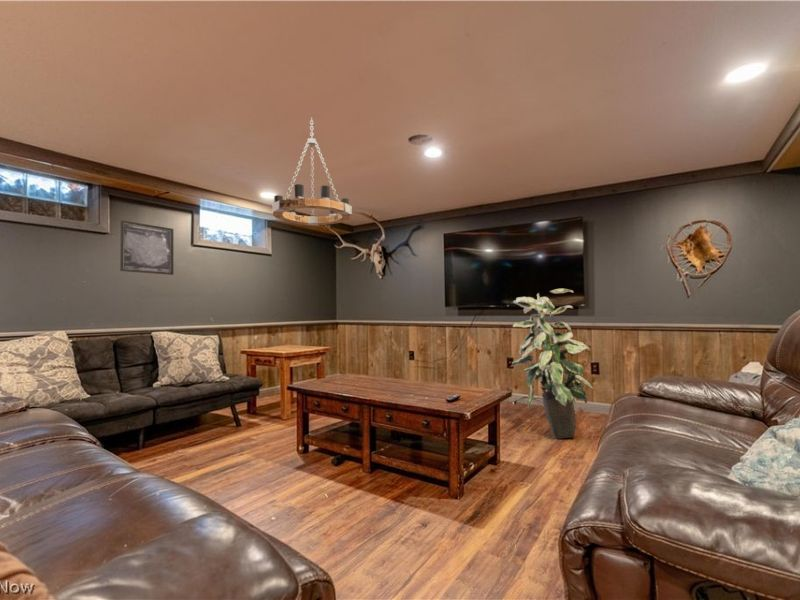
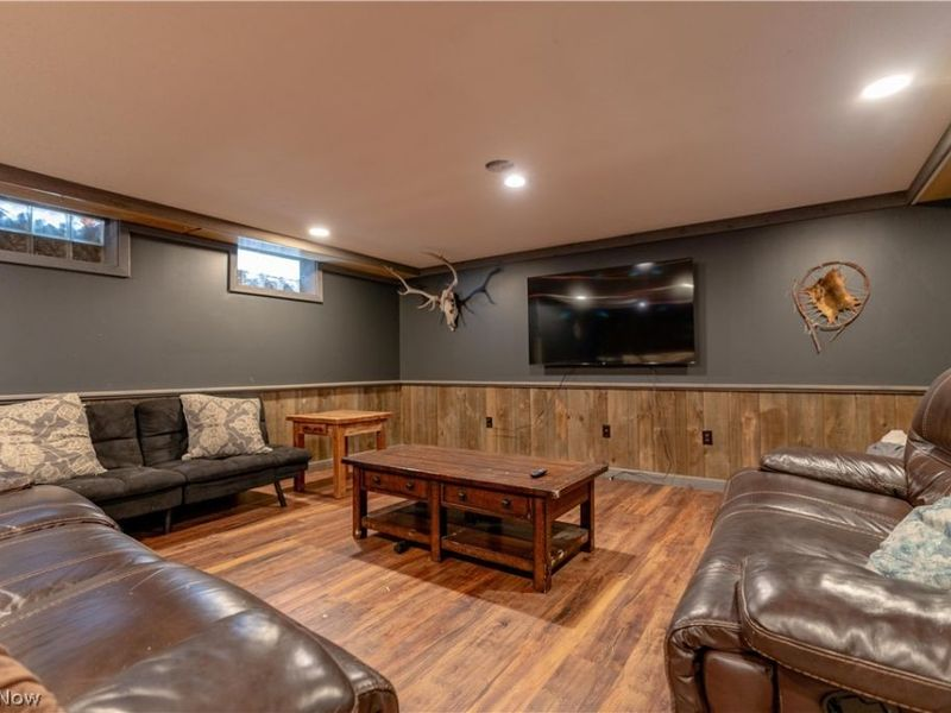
- indoor plant [510,288,594,440]
- chandelier [271,116,352,226]
- wall art [119,219,174,276]
